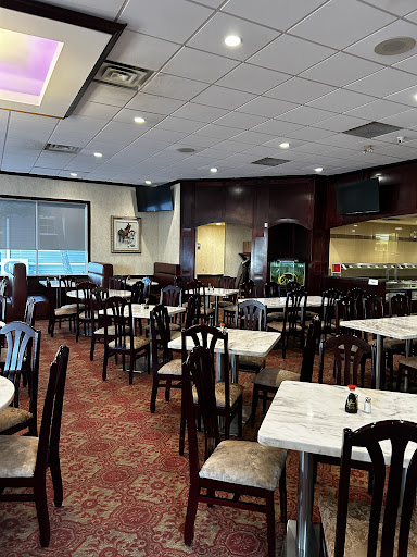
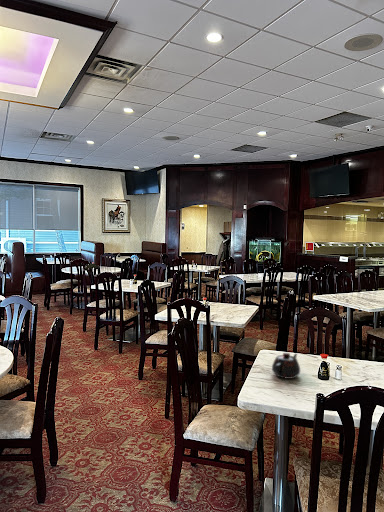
+ teapot [271,351,301,380]
